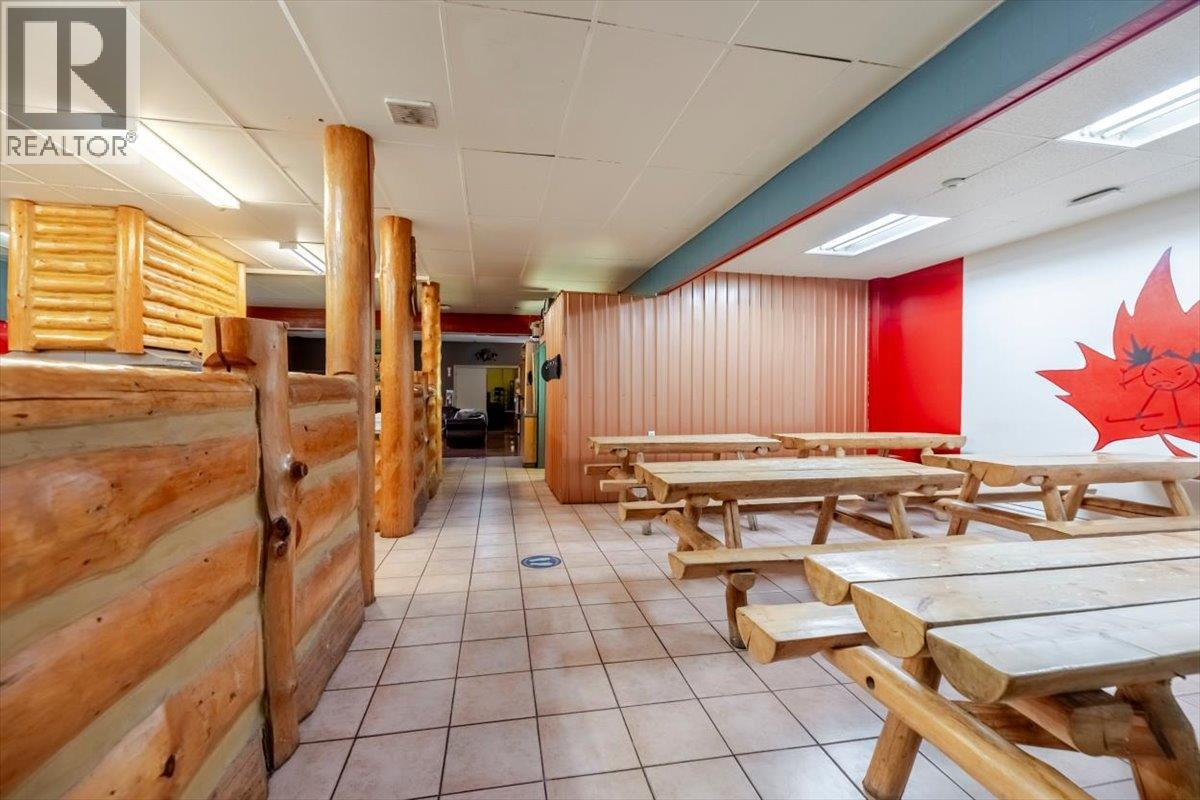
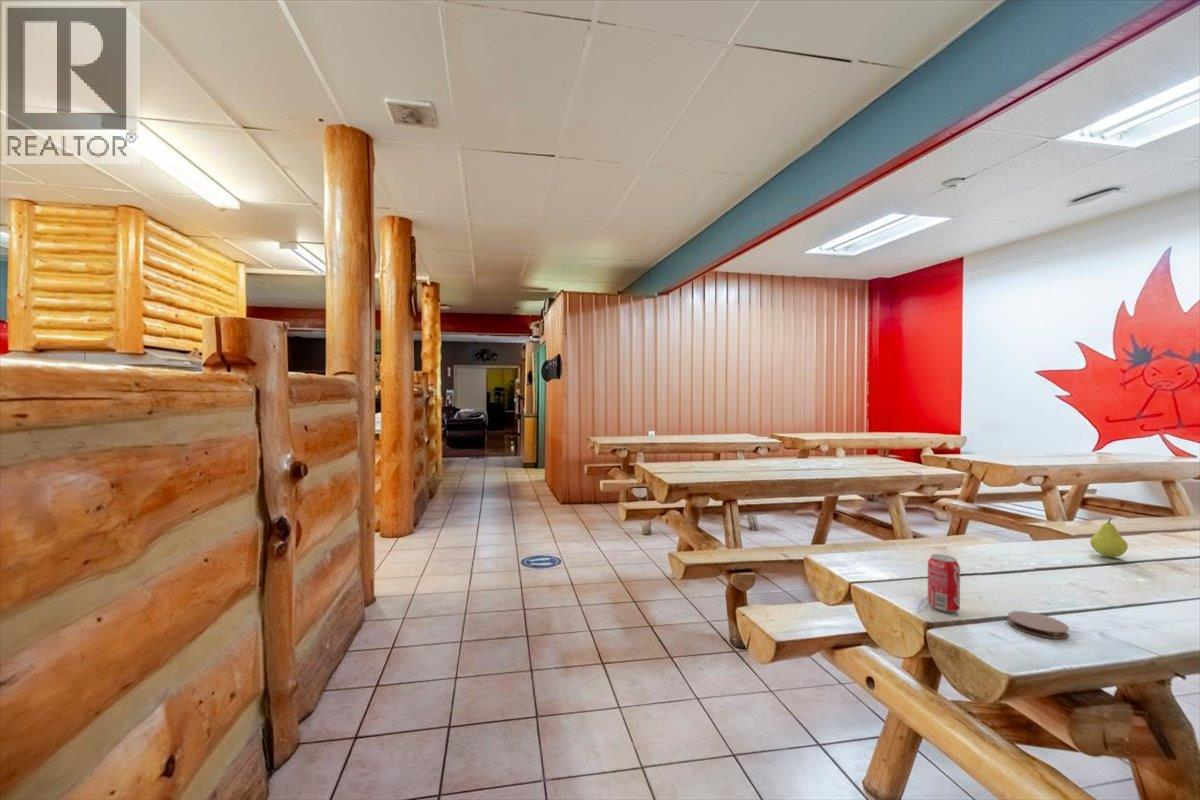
+ coaster [1007,610,1070,640]
+ beverage can [927,553,961,613]
+ fruit [1089,517,1129,558]
